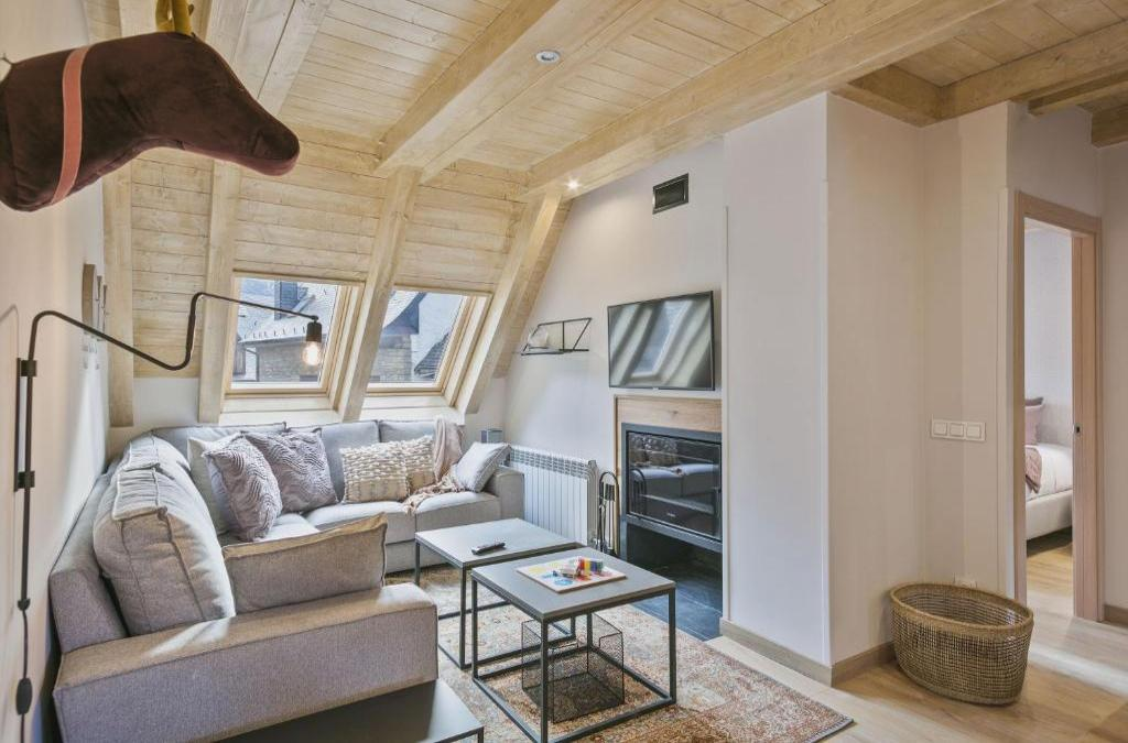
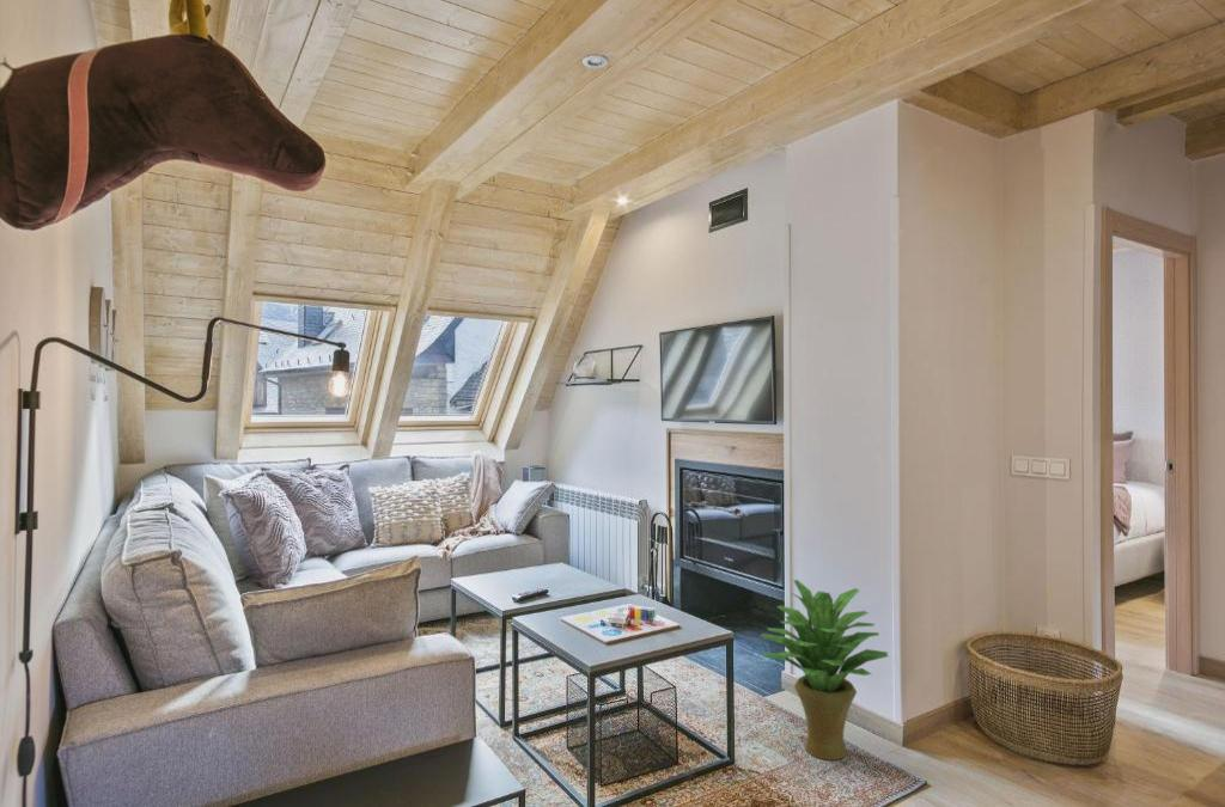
+ potted plant [760,579,890,762]
